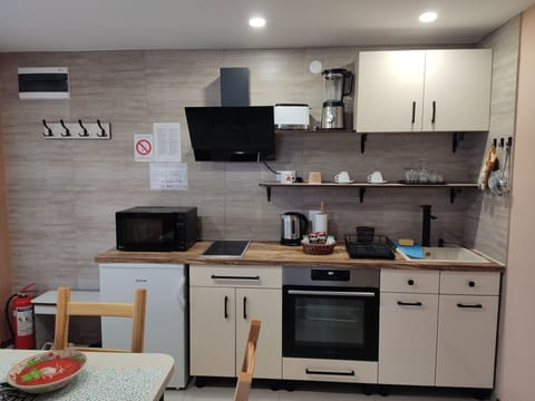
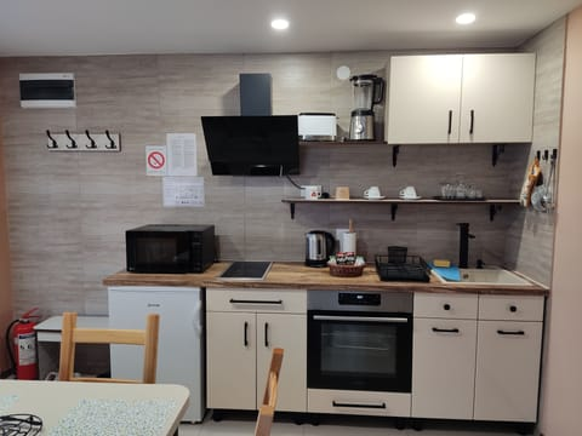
- bowl [6,349,89,394]
